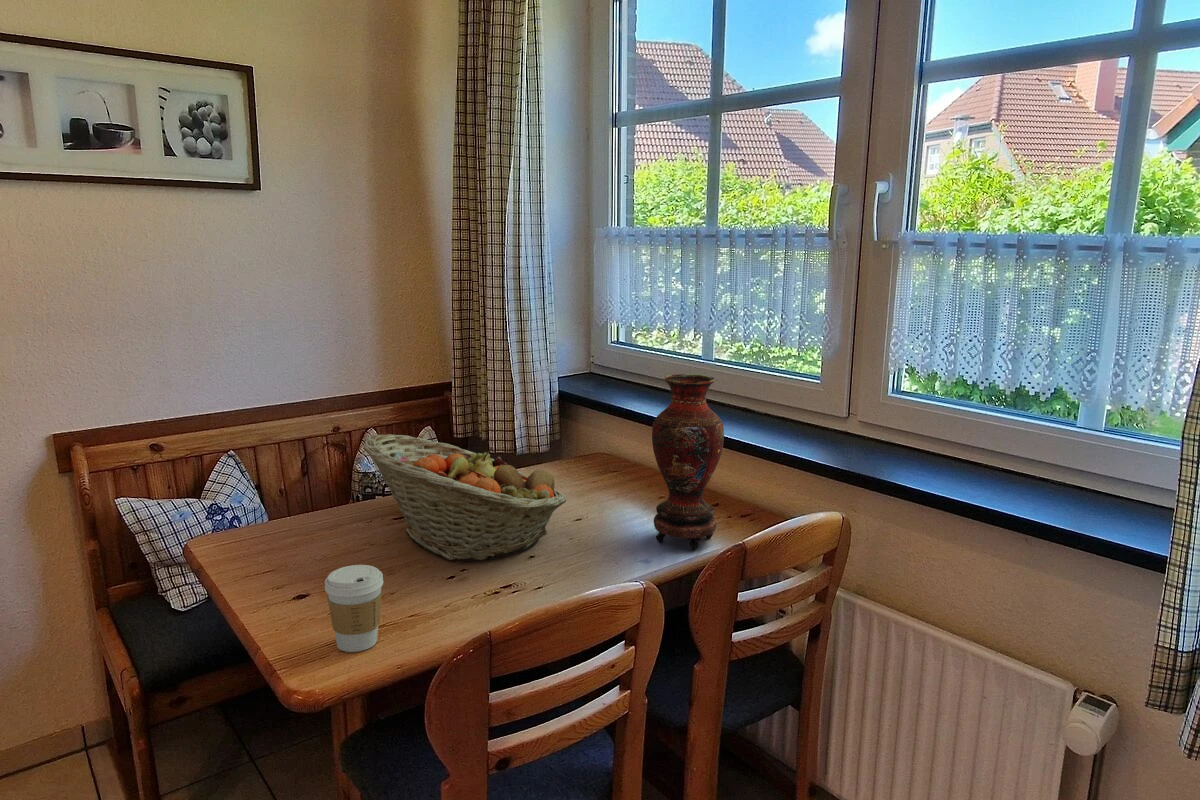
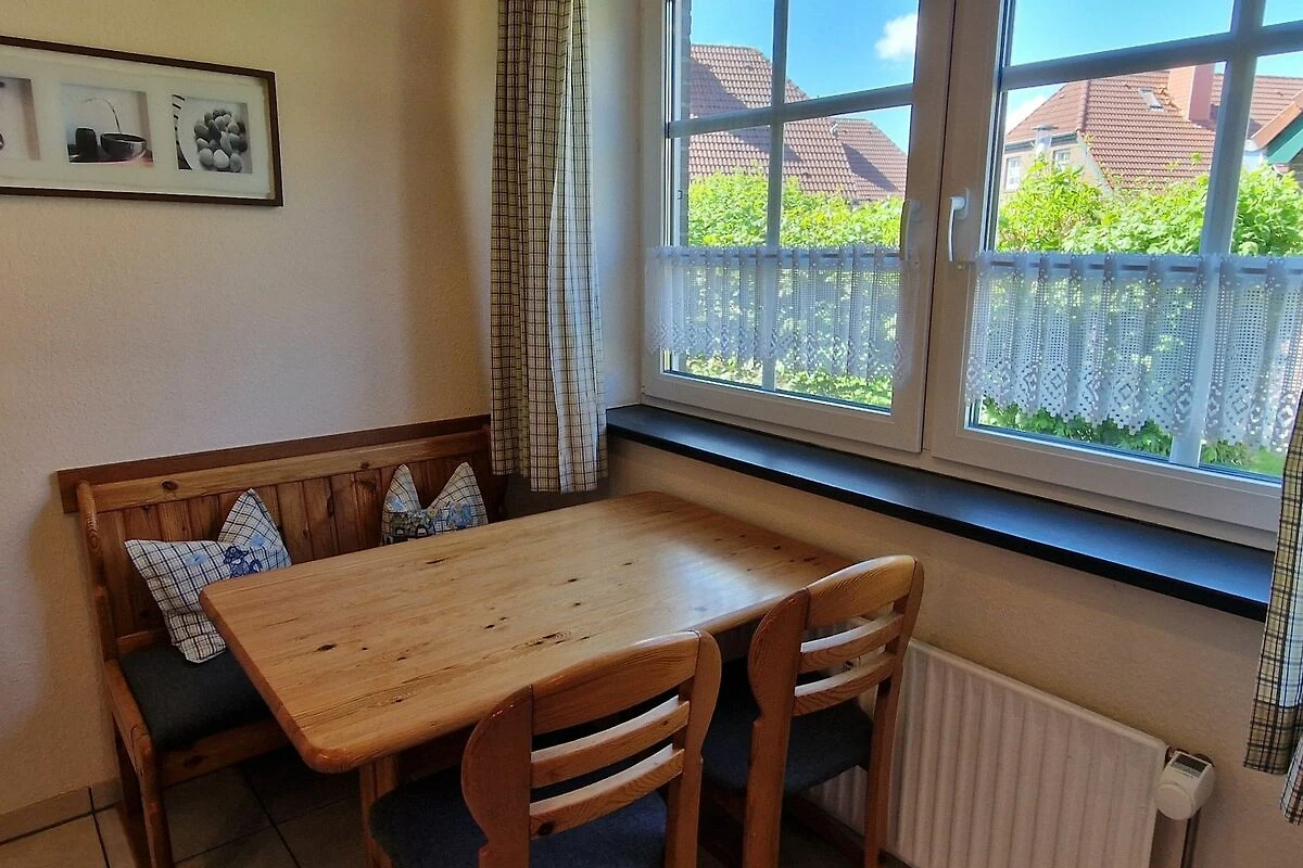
- fruit basket [363,433,567,562]
- coffee cup [324,564,384,653]
- vase [651,373,725,551]
